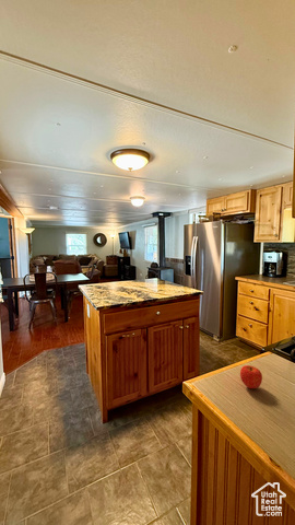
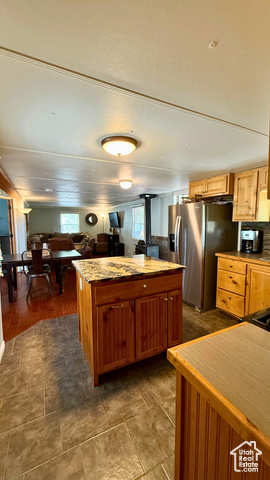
- fruit [239,364,263,389]
